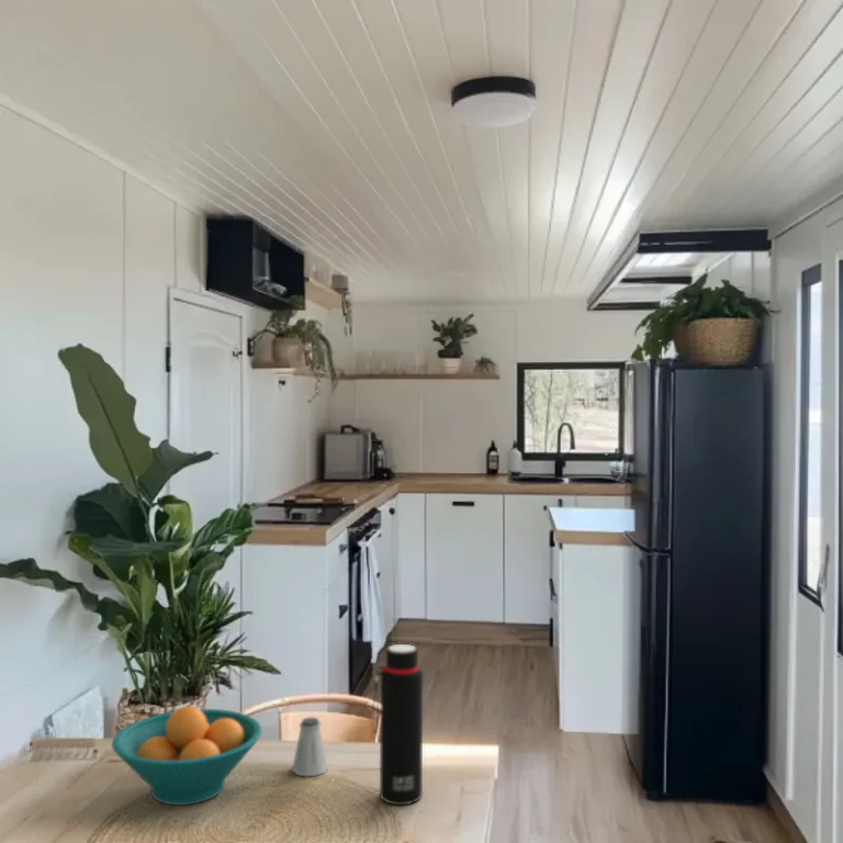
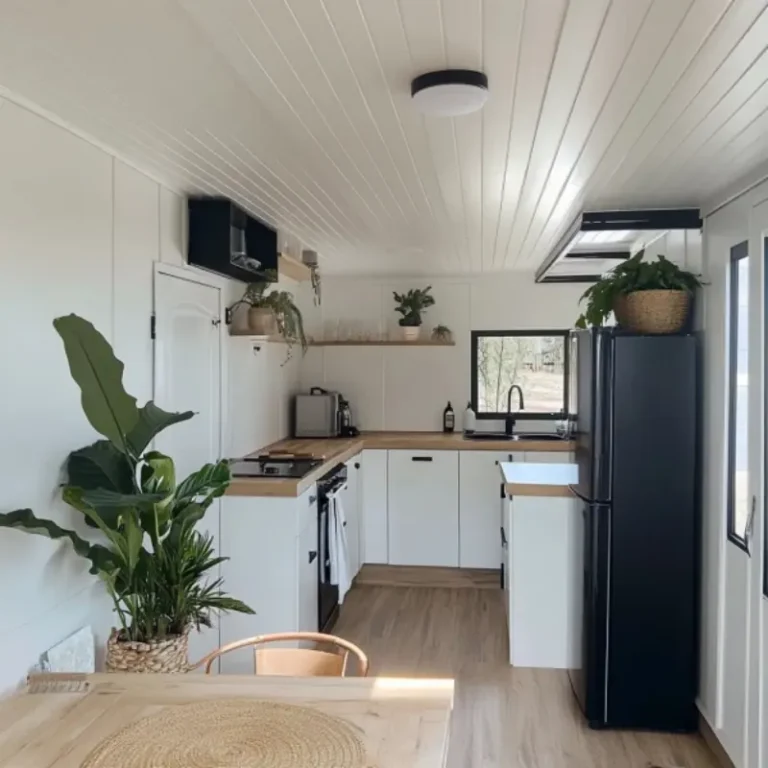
- saltshaker [292,717,328,777]
- water bottle [371,643,424,806]
- fruit bowl [111,706,263,806]
